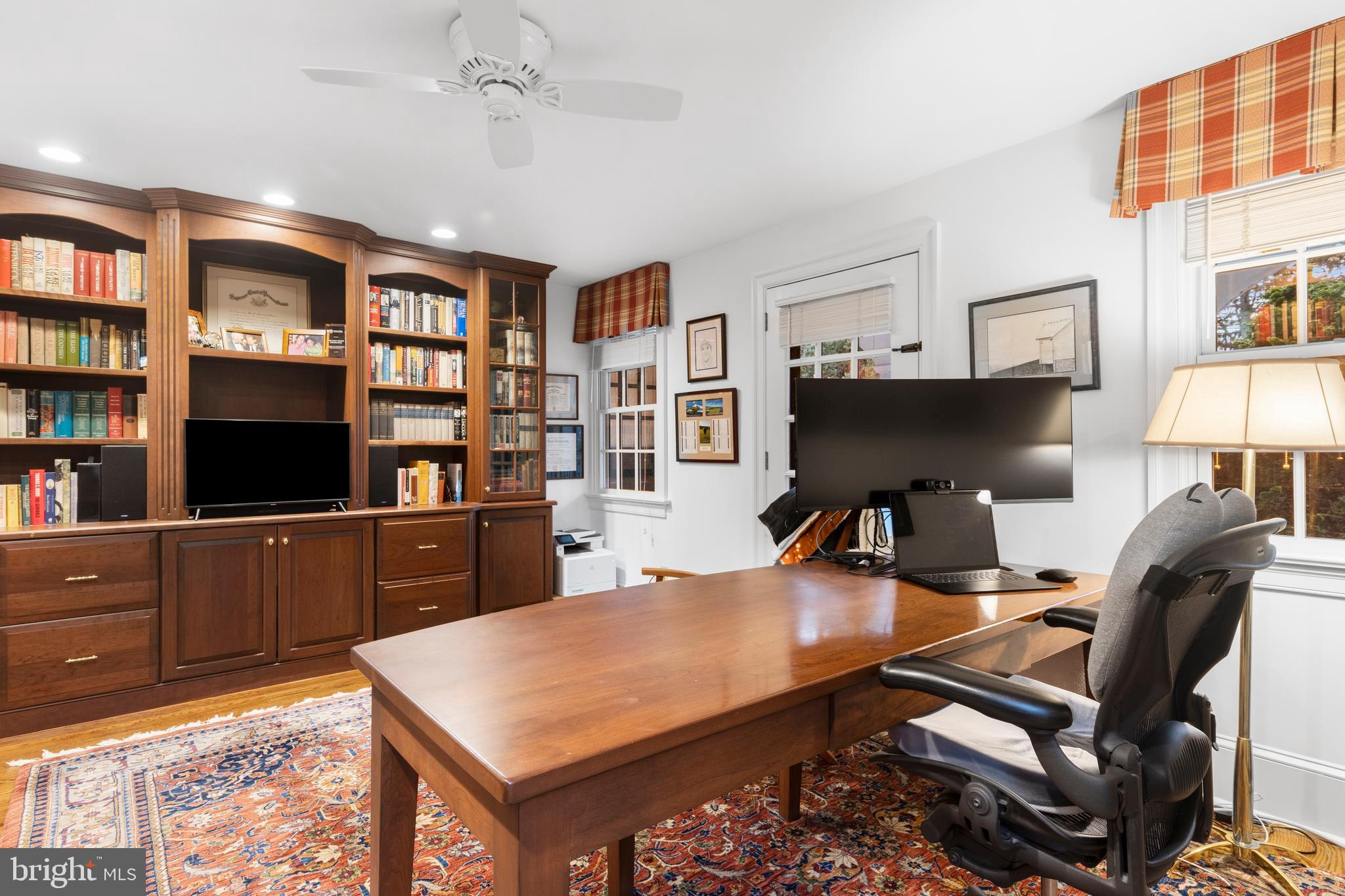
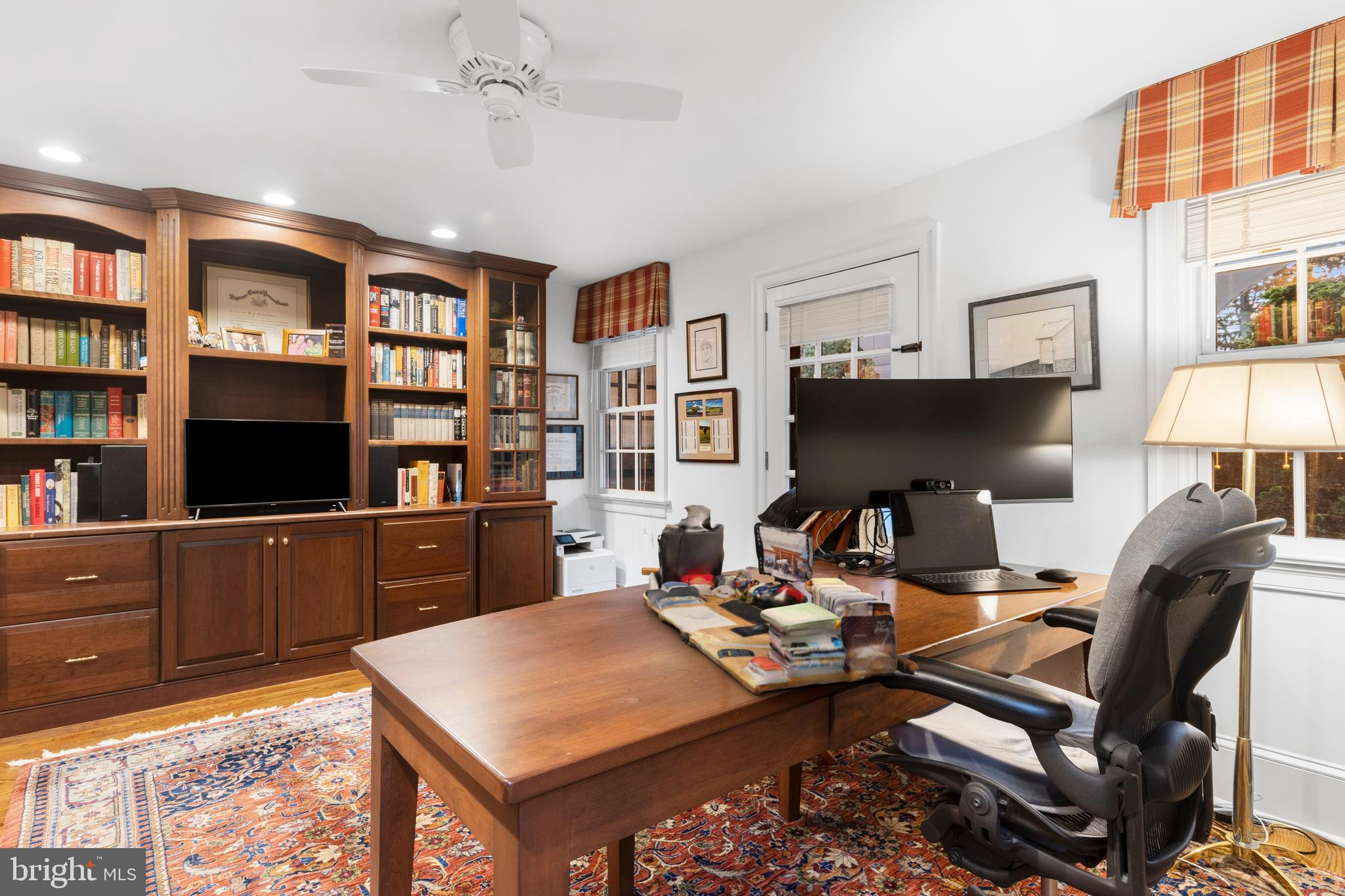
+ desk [642,504,920,695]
